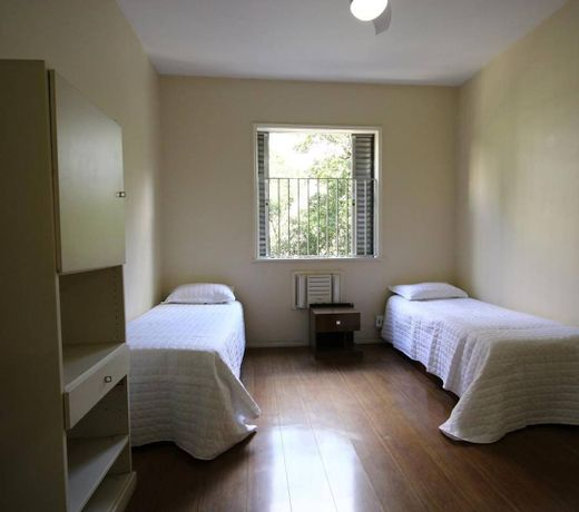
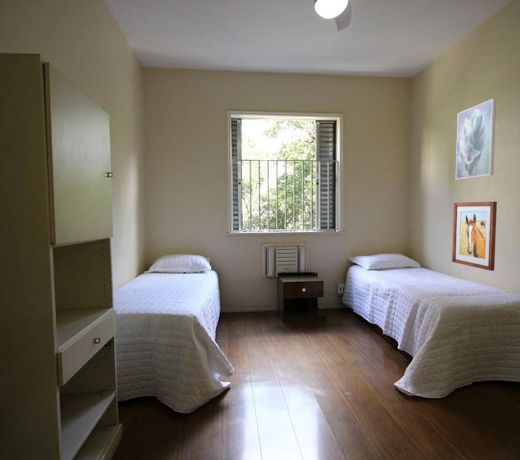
+ wall art [451,201,498,272]
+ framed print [455,98,497,180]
